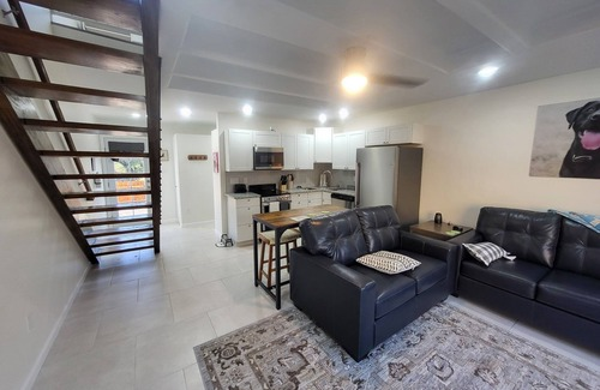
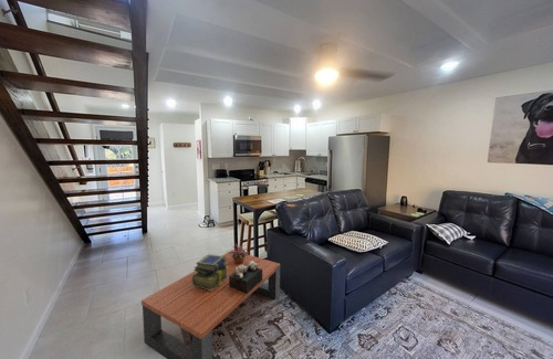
+ stack of books [192,253,228,291]
+ potted plant [226,242,250,264]
+ decorative box [229,260,262,294]
+ coffee table [140,250,281,359]
